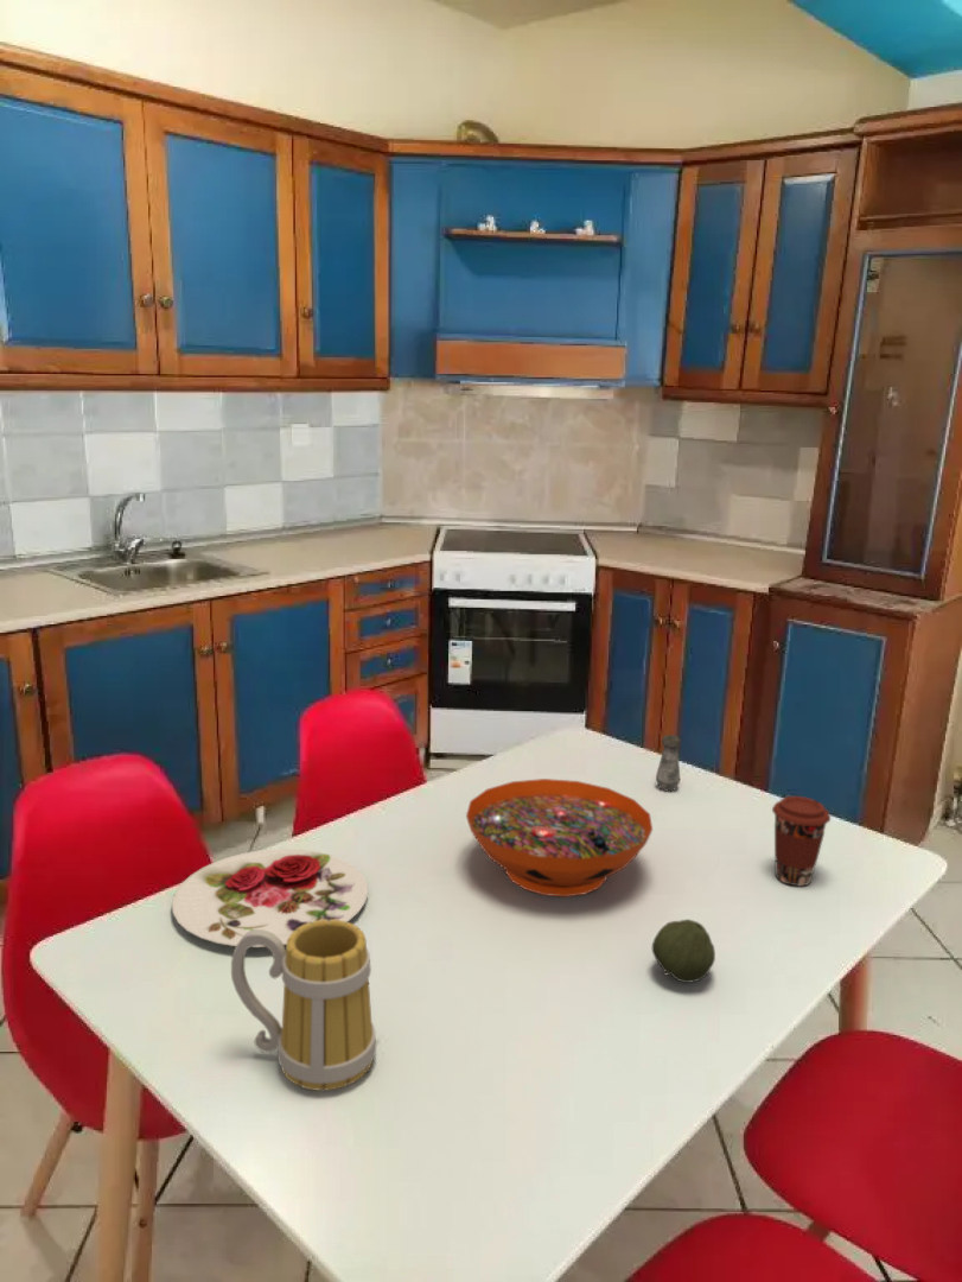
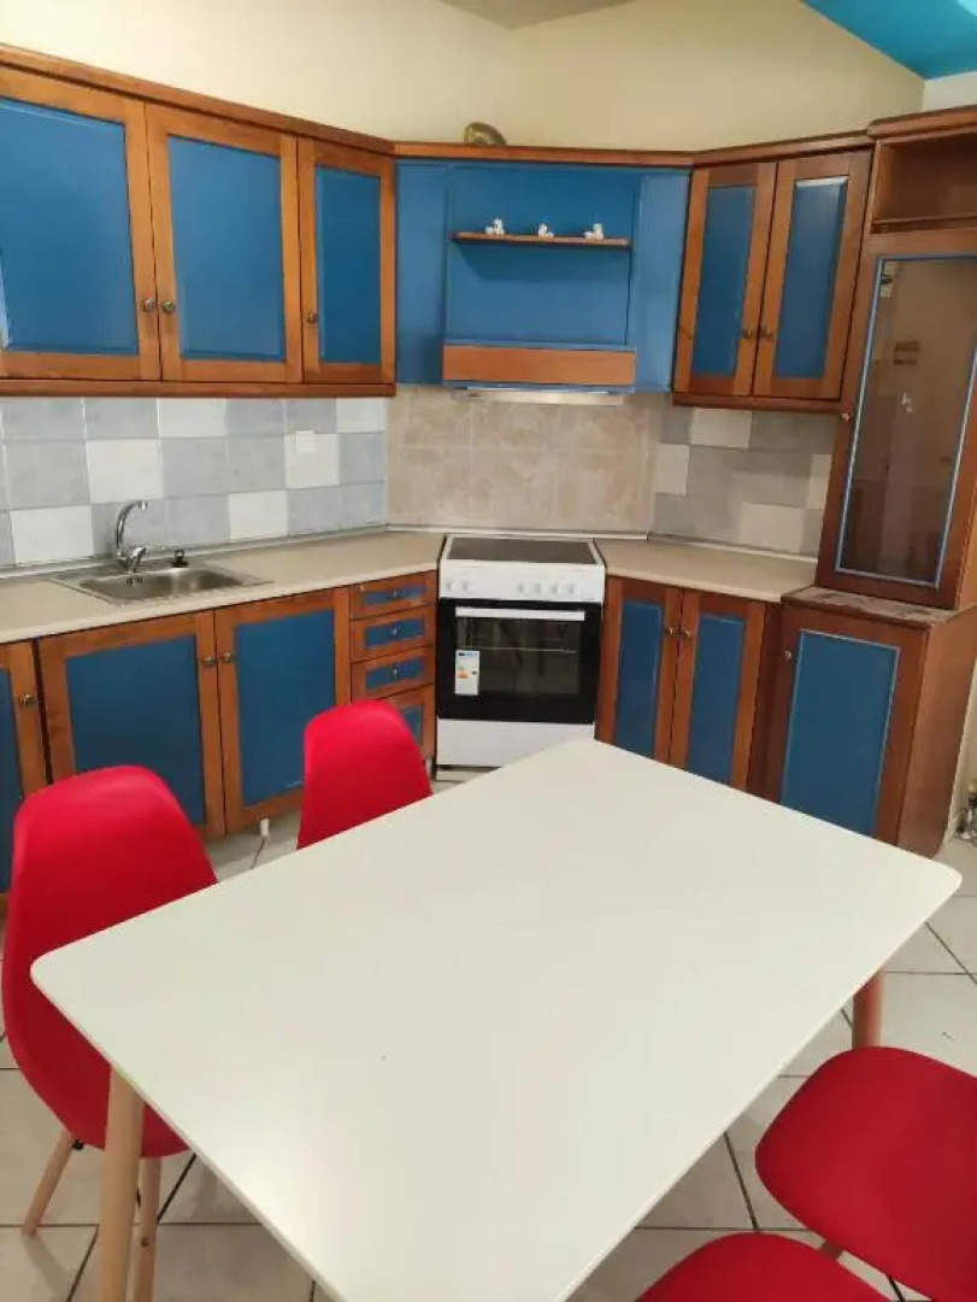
- decorative bowl [465,778,654,897]
- coffee cup [771,795,832,887]
- mug [230,920,377,1092]
- fruit [651,919,716,984]
- plate [171,848,369,948]
- salt shaker [655,734,682,792]
